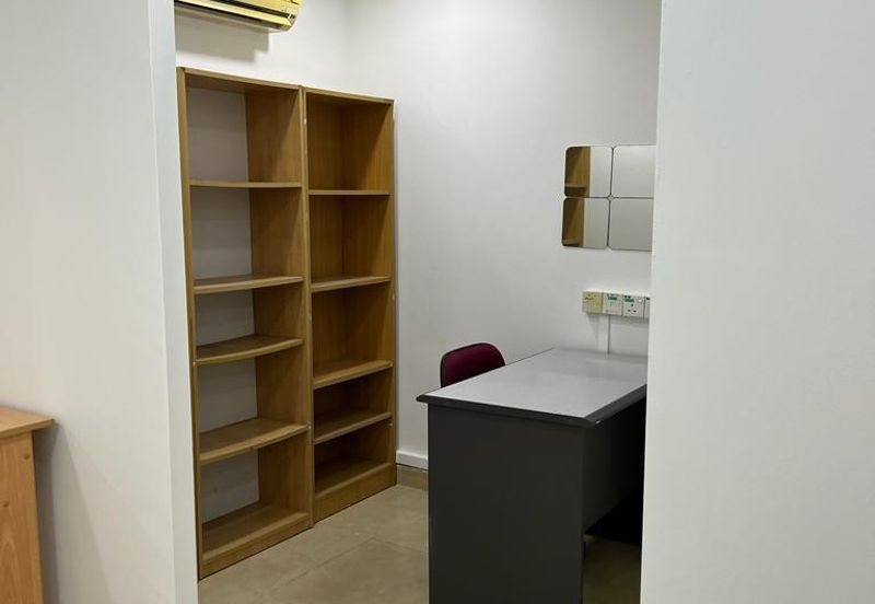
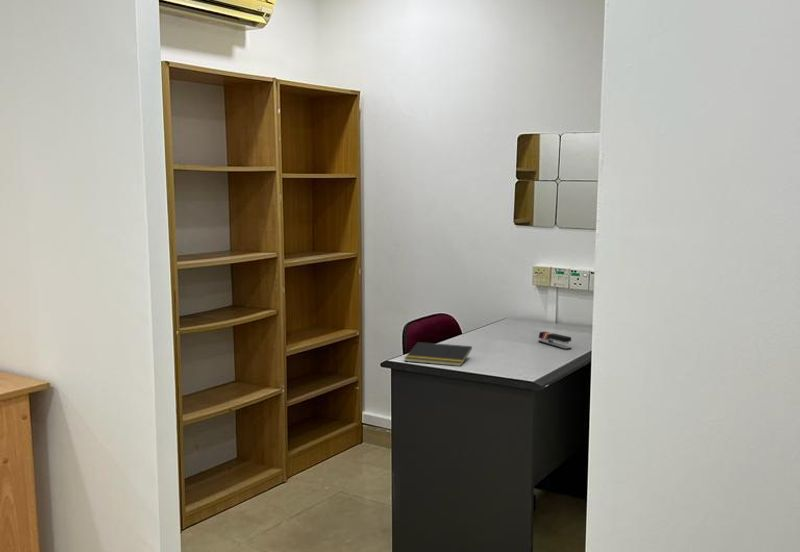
+ notepad [404,341,473,367]
+ stapler [537,331,572,351]
